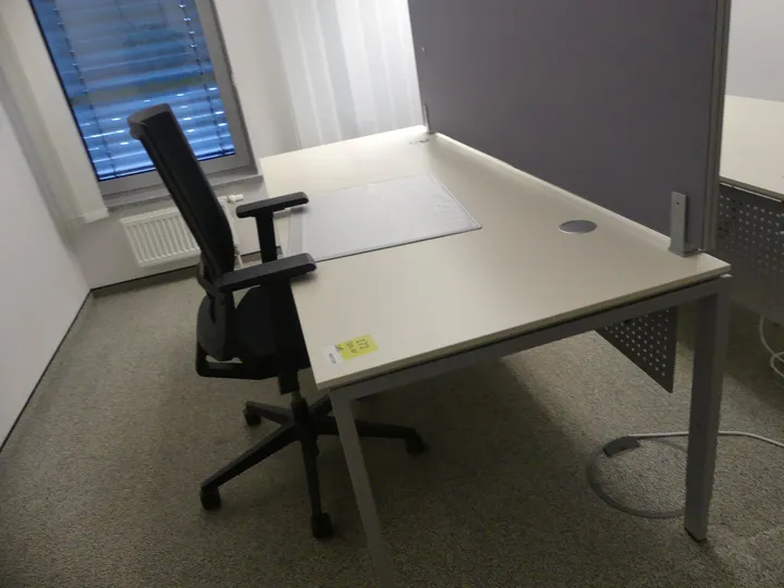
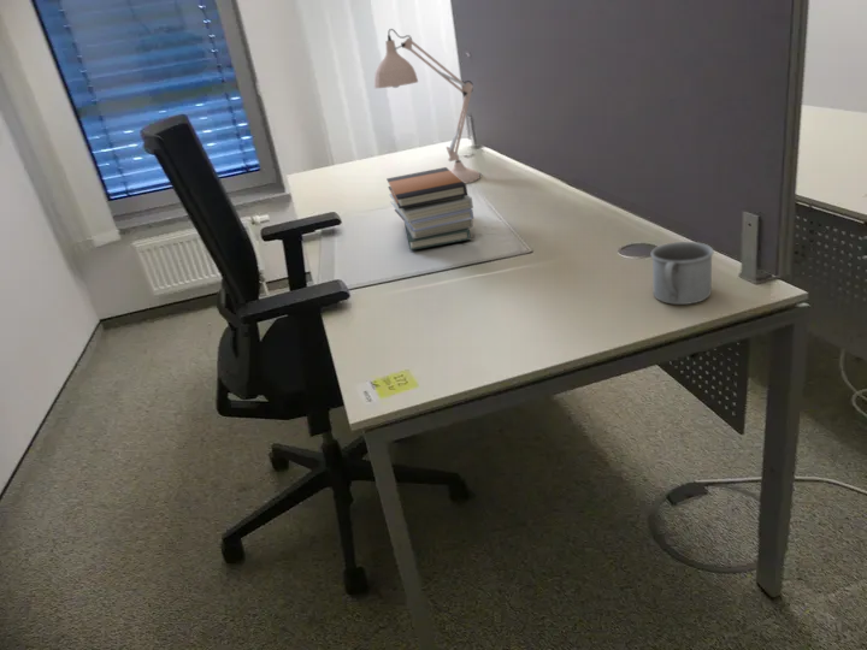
+ desk lamp [373,28,482,184]
+ book stack [385,166,474,252]
+ mug [649,241,715,306]
